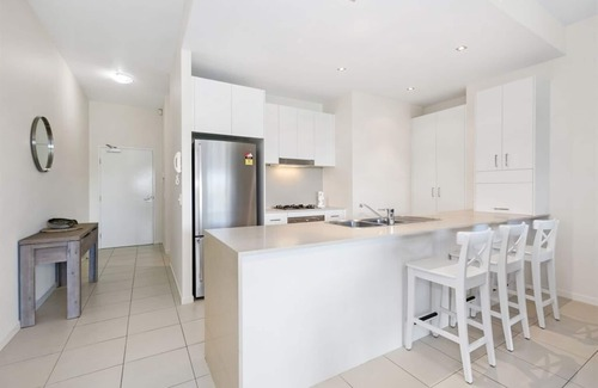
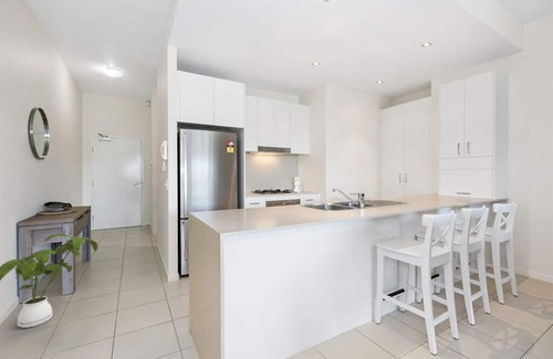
+ house plant [0,232,98,329]
